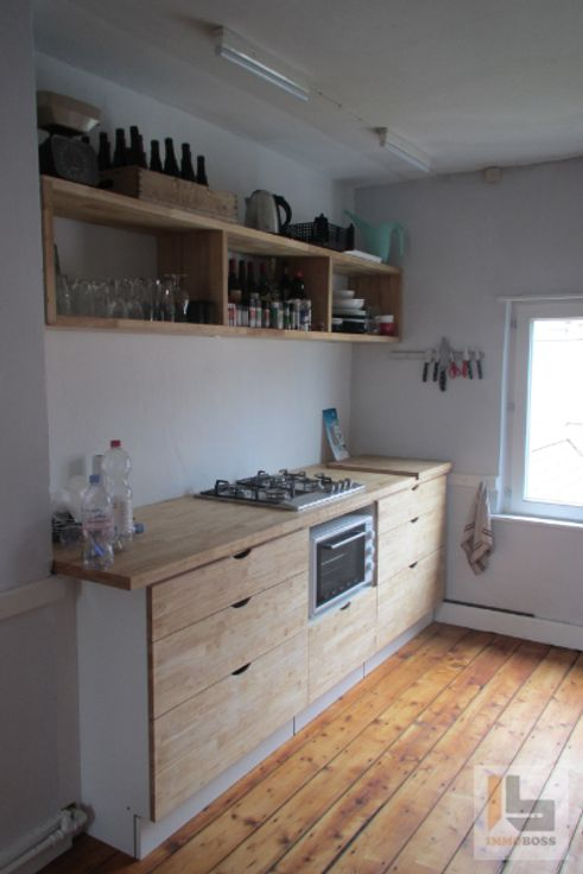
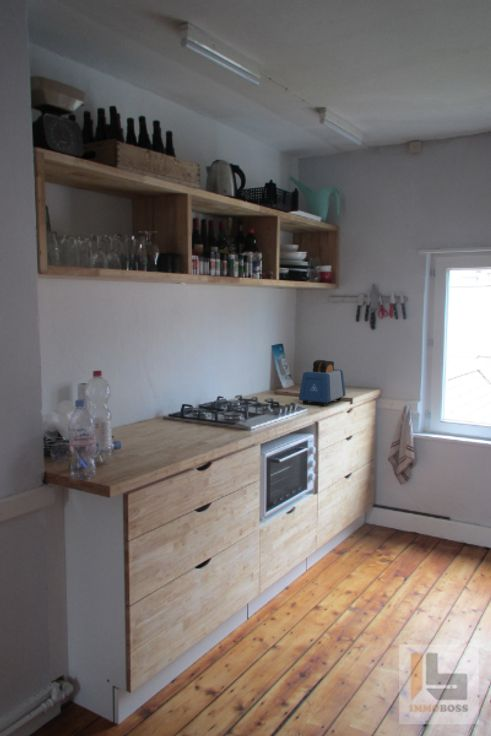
+ toaster [298,359,347,408]
